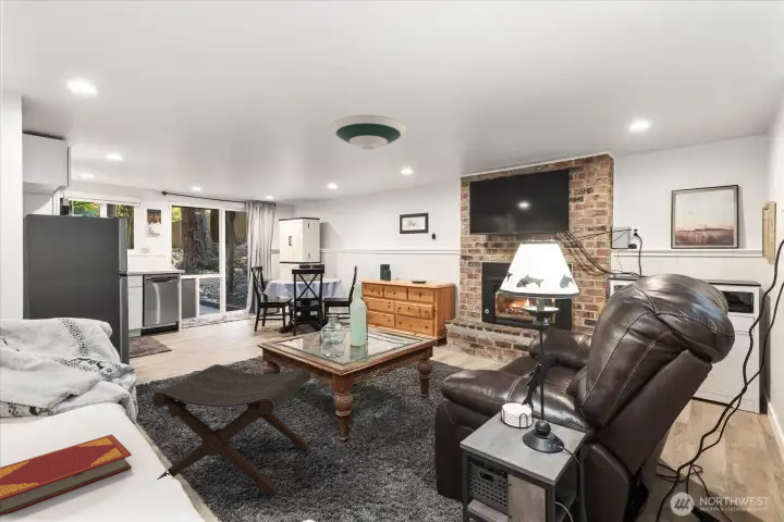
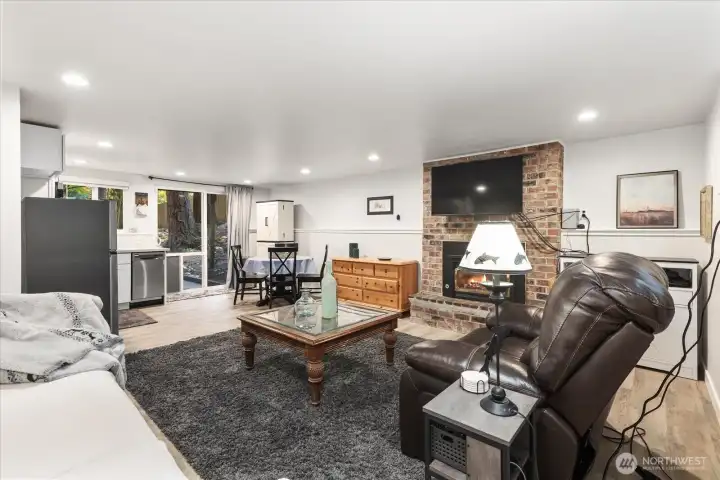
- hardback book [0,434,133,517]
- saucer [329,114,407,151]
- footstool [151,363,311,496]
